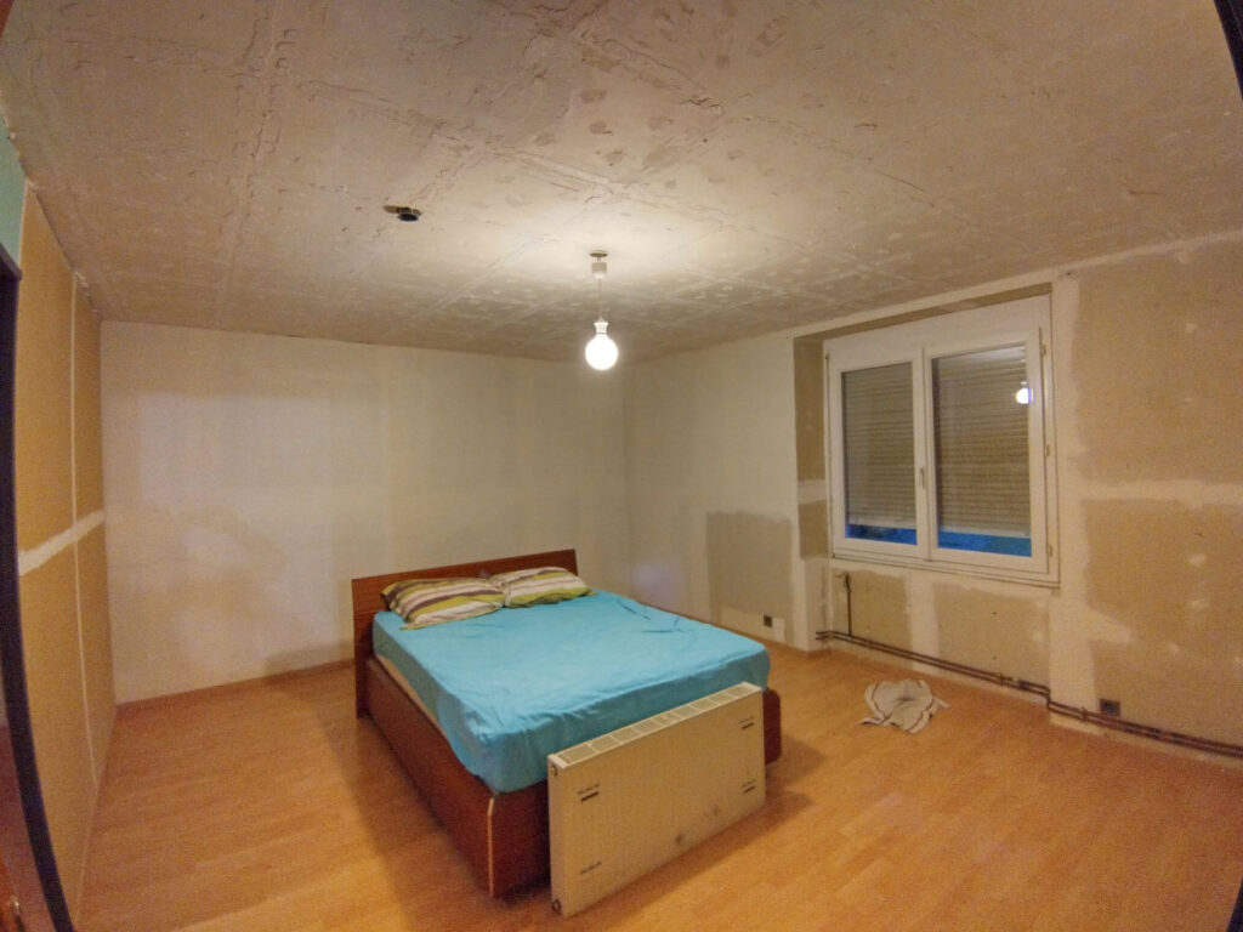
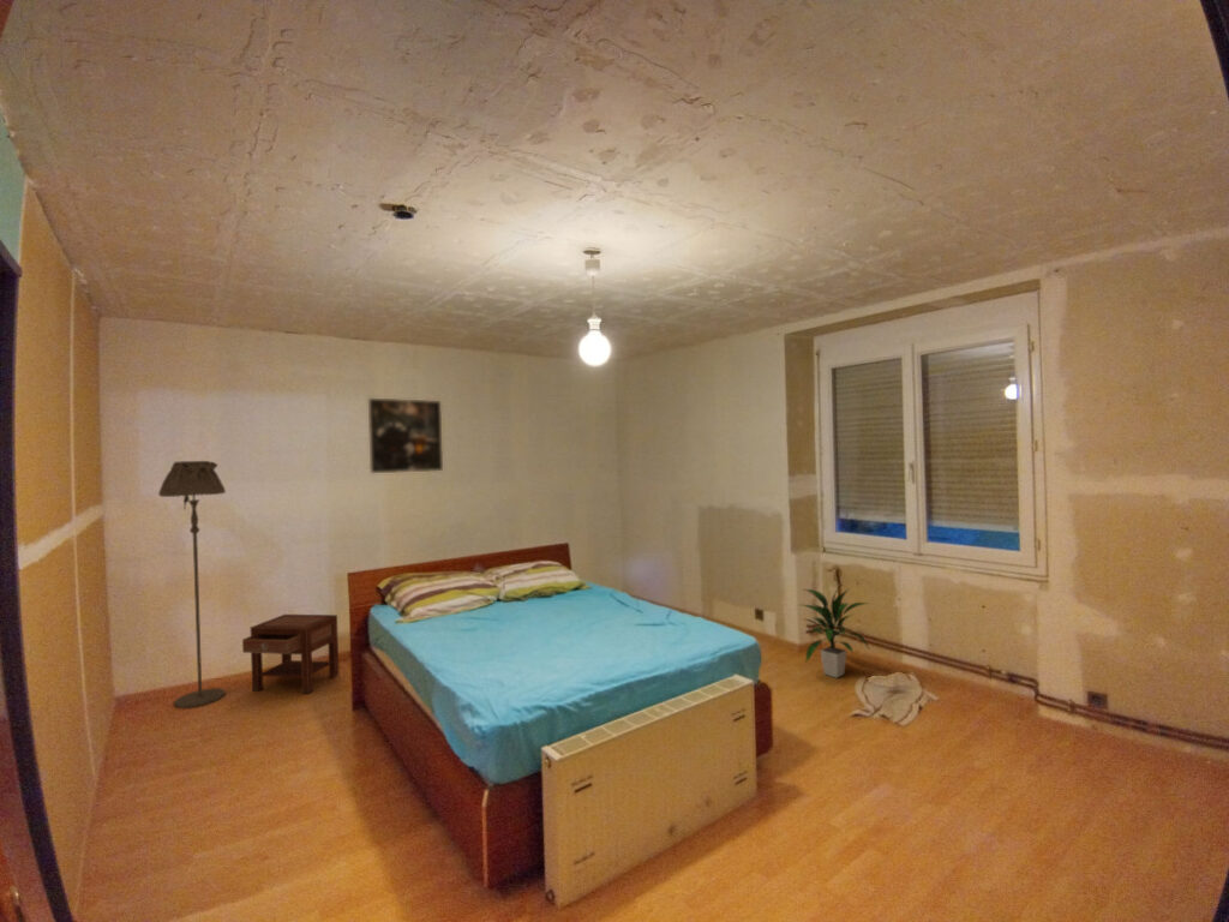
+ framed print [367,397,444,474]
+ floor lamp [157,460,227,710]
+ nightstand [241,613,340,694]
+ indoor plant [797,586,871,679]
